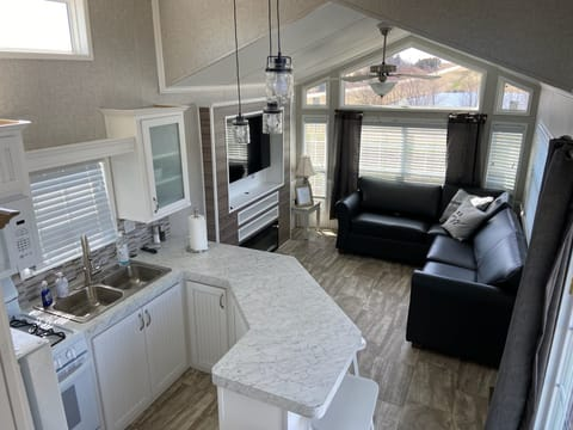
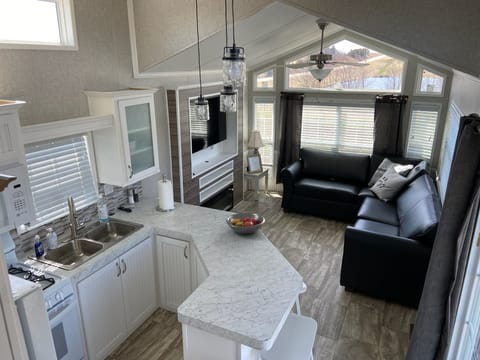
+ fruit bowl [225,212,266,235]
